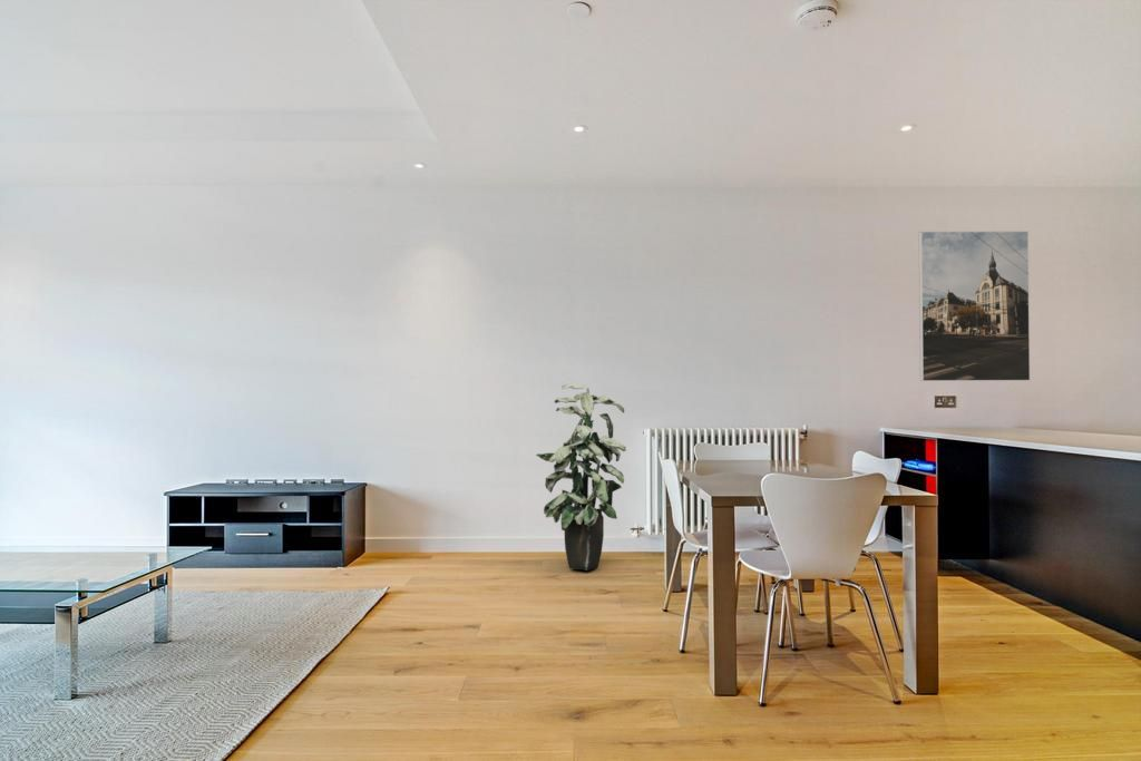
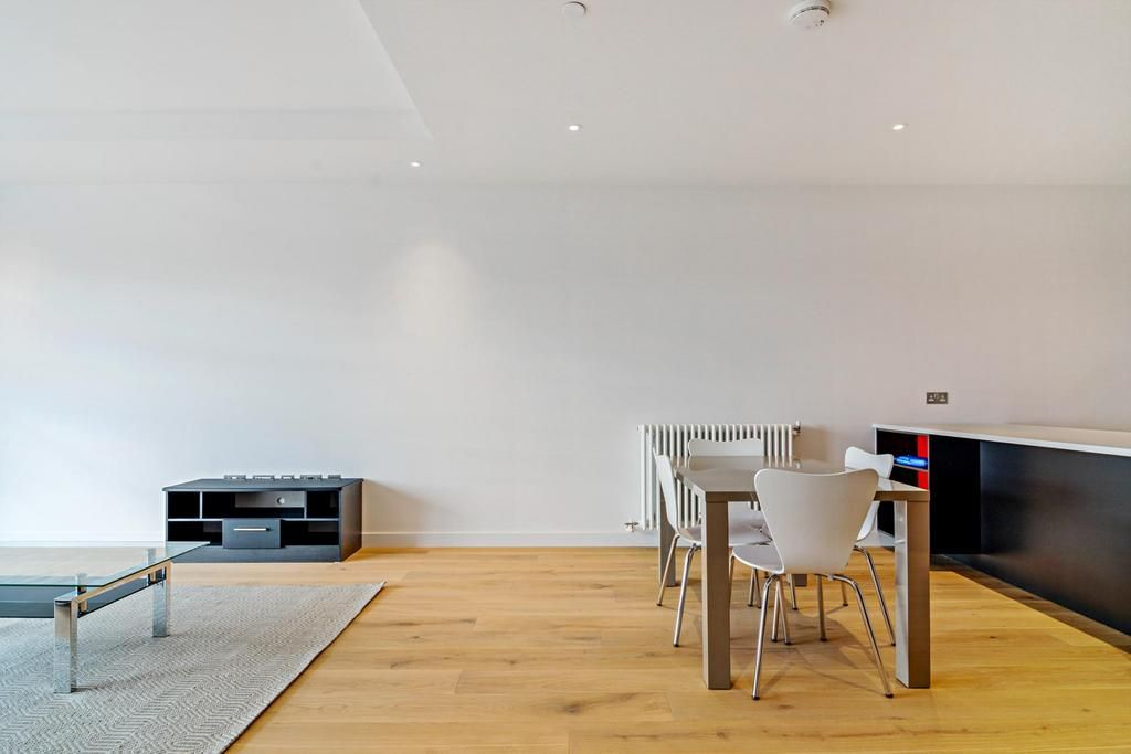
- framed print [918,231,1031,382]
- indoor plant [535,383,627,572]
